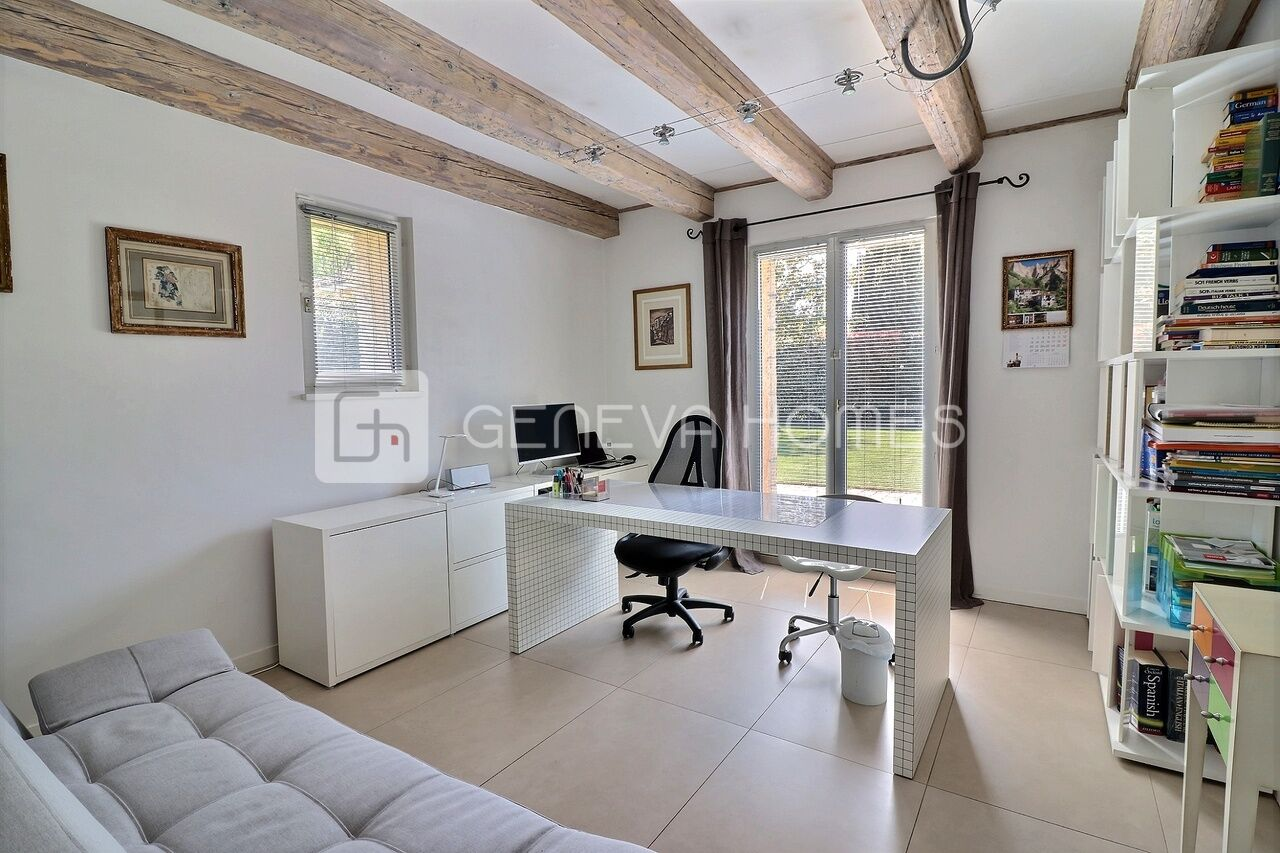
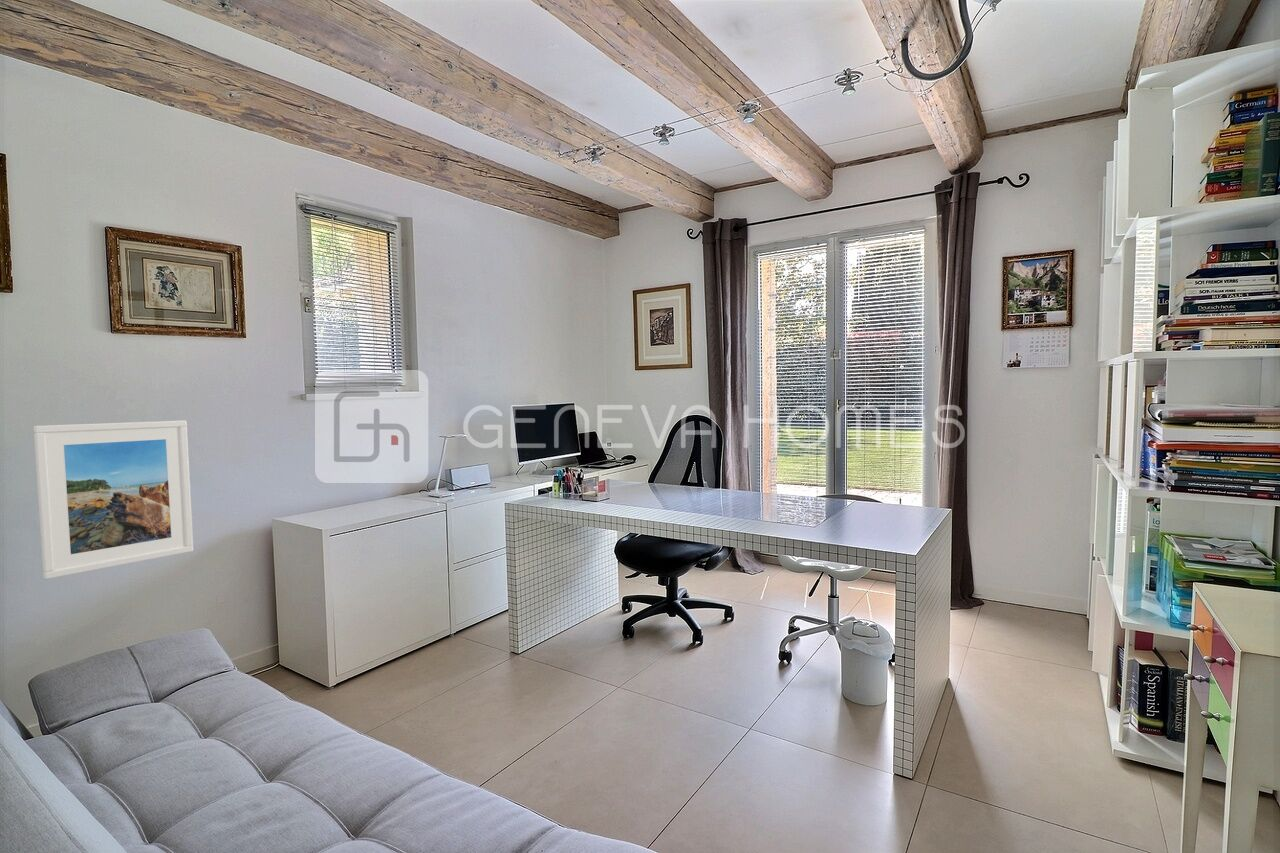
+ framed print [33,420,194,580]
